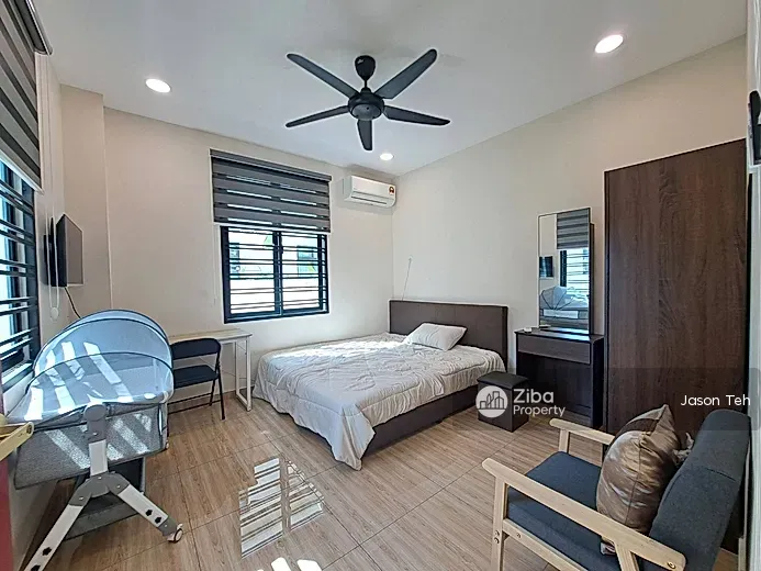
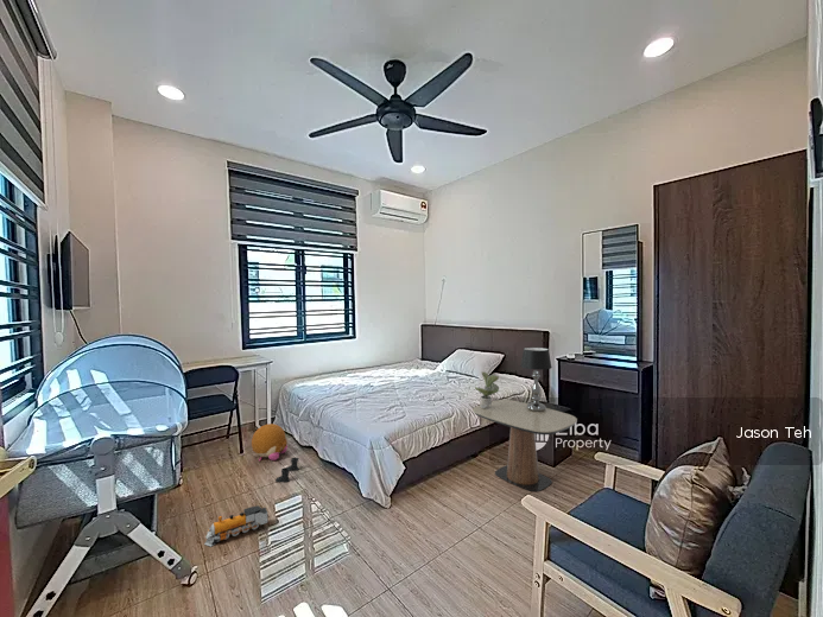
+ table lamp [520,346,553,412]
+ toy train [203,504,270,547]
+ potted plant [474,370,500,408]
+ plush toy [251,422,289,463]
+ side table [471,399,578,492]
+ boots [274,457,300,484]
